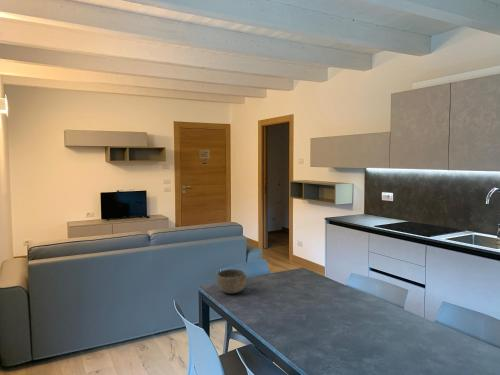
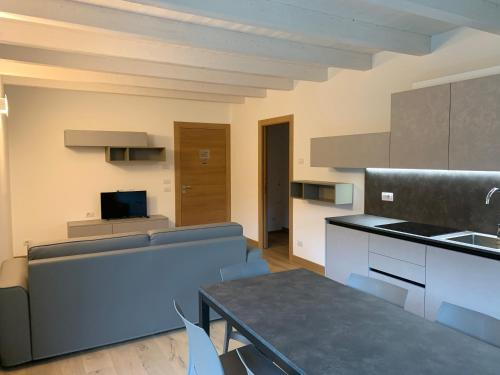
- bowl [215,268,247,295]
